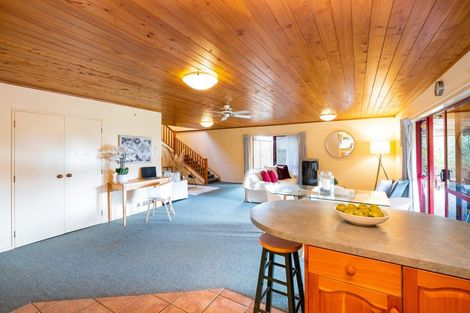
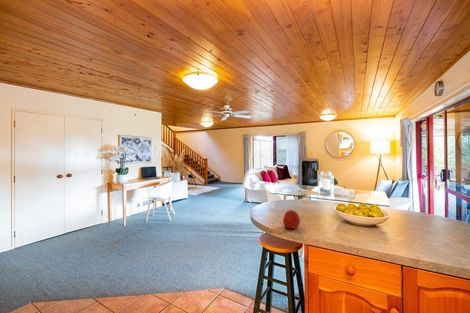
+ apple [282,209,301,230]
